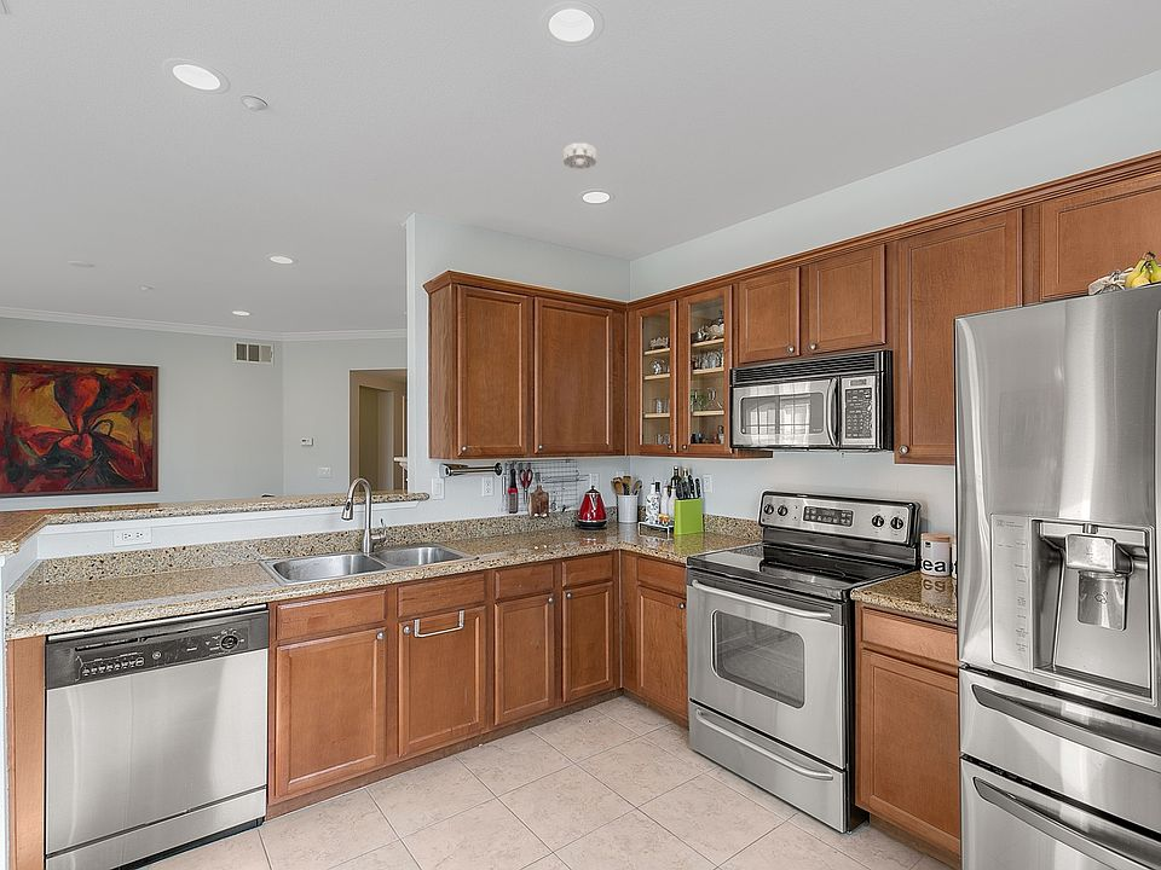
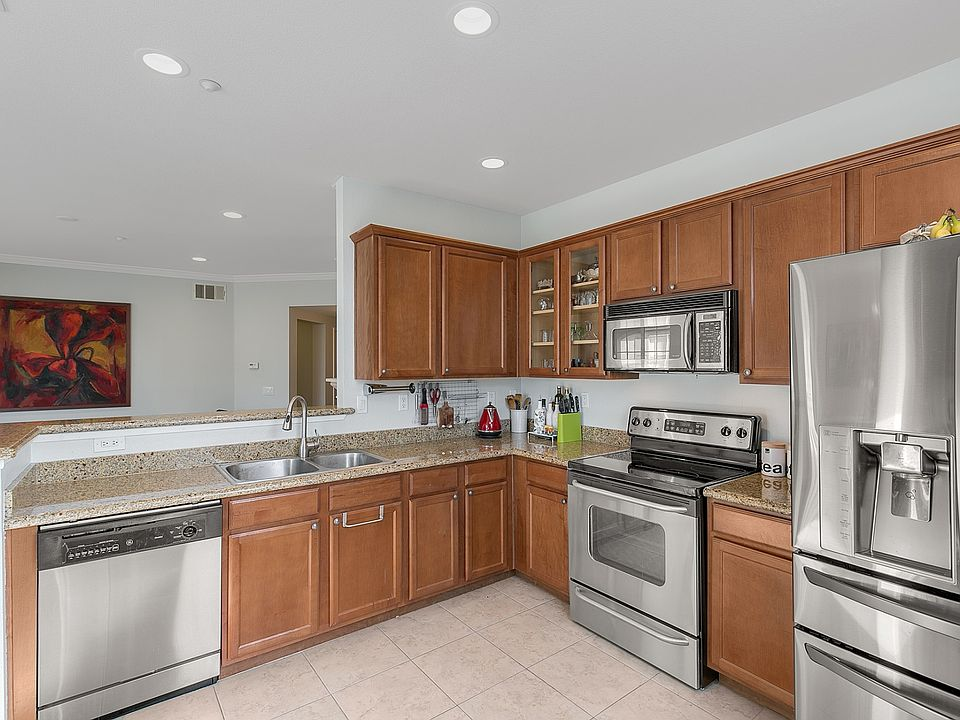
- smoke detector [562,141,597,170]
